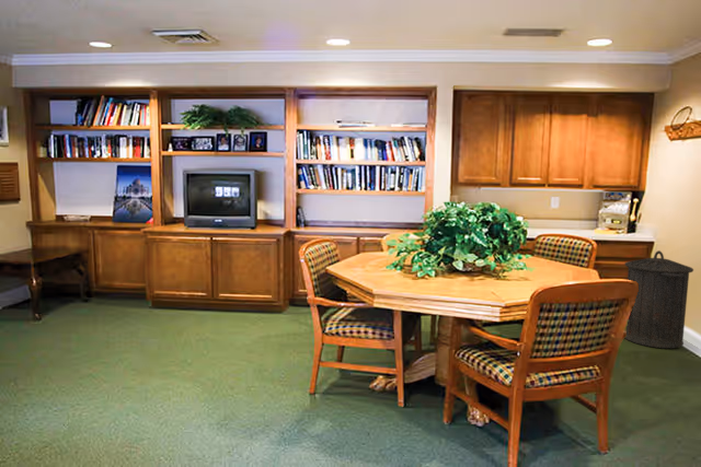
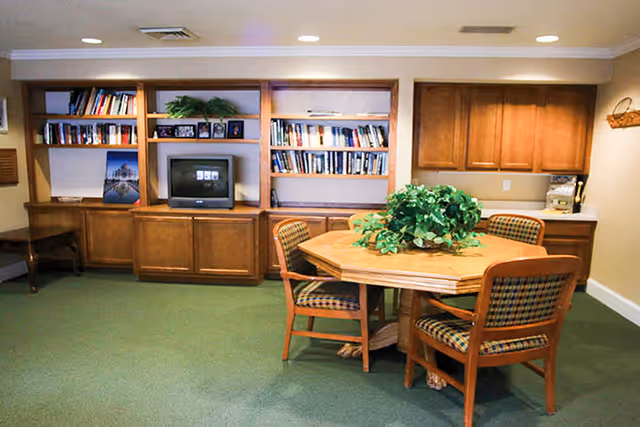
- trash can [623,249,694,350]
